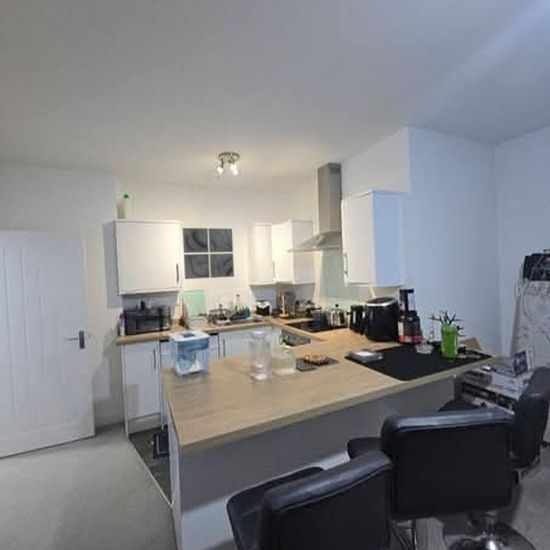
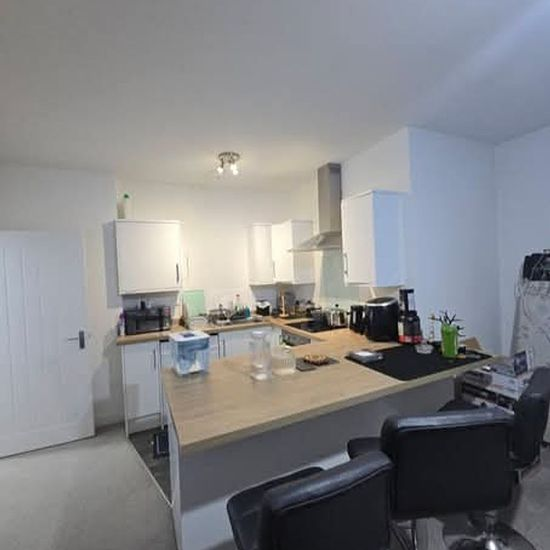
- wall art [182,227,235,280]
